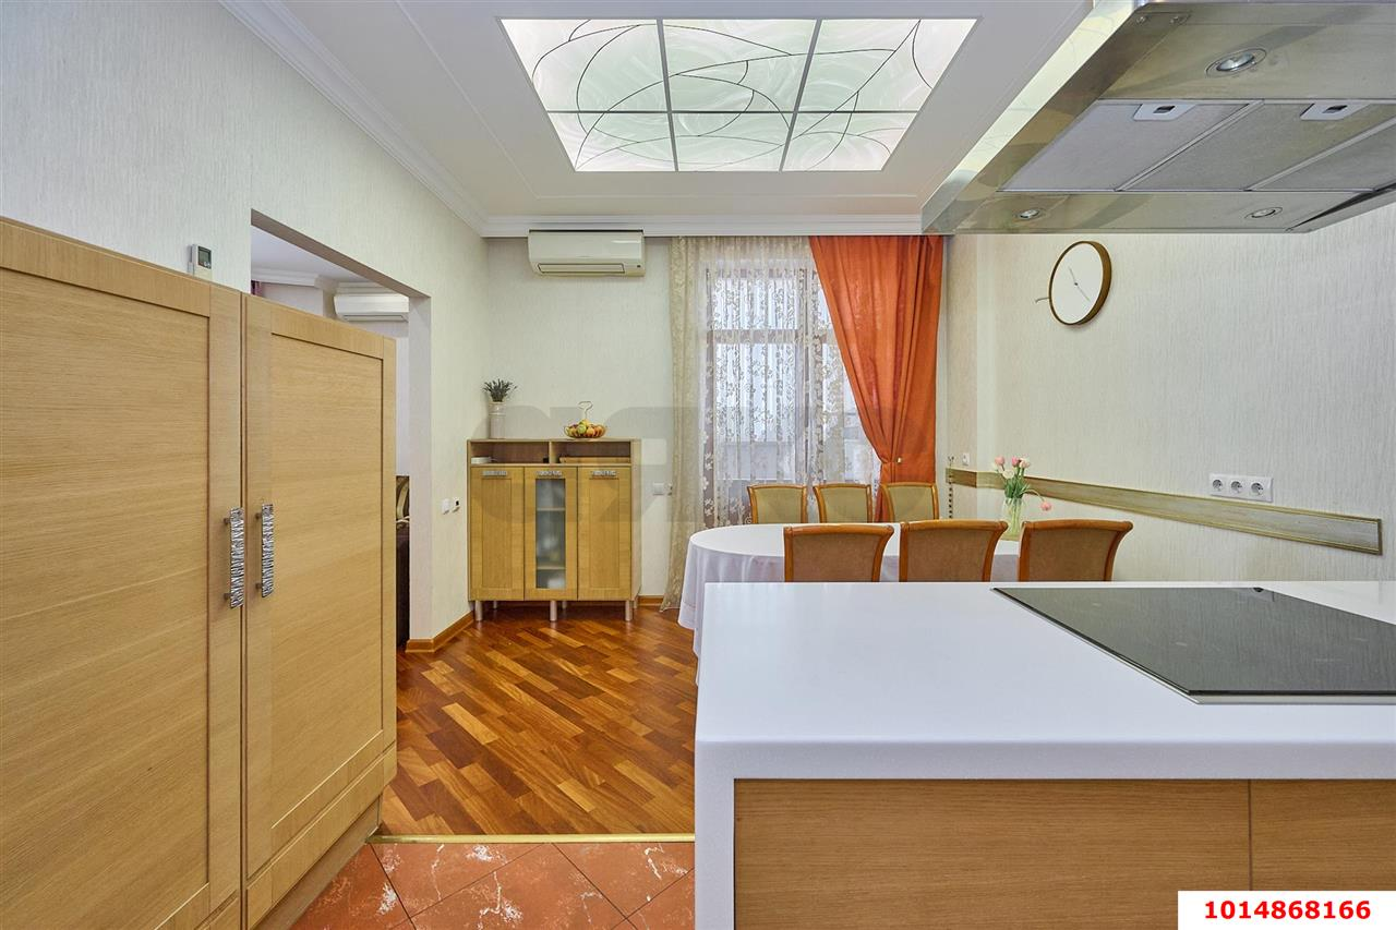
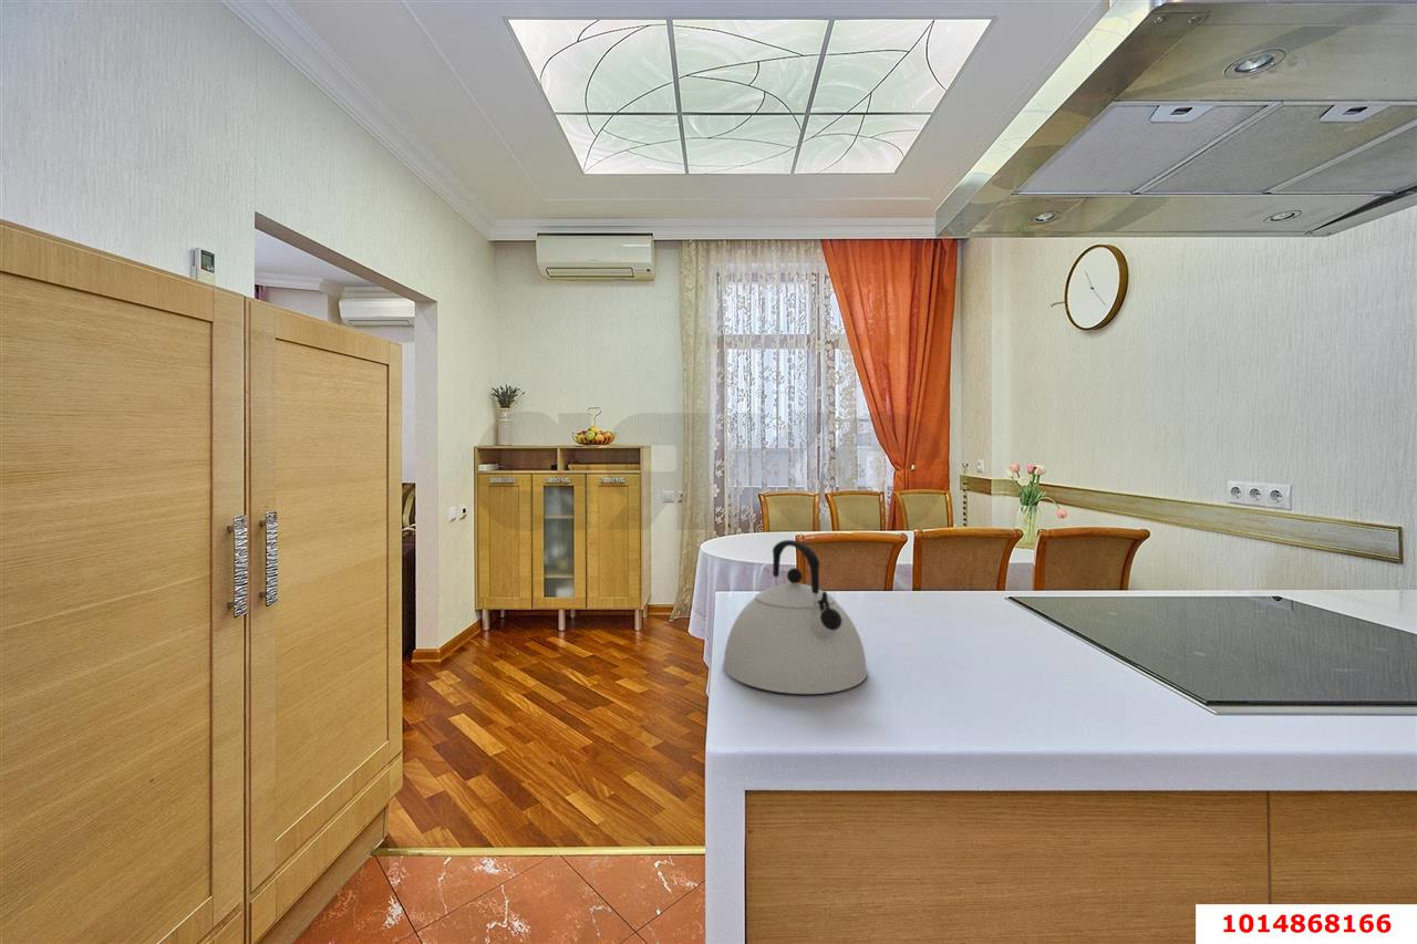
+ kettle [722,539,869,695]
